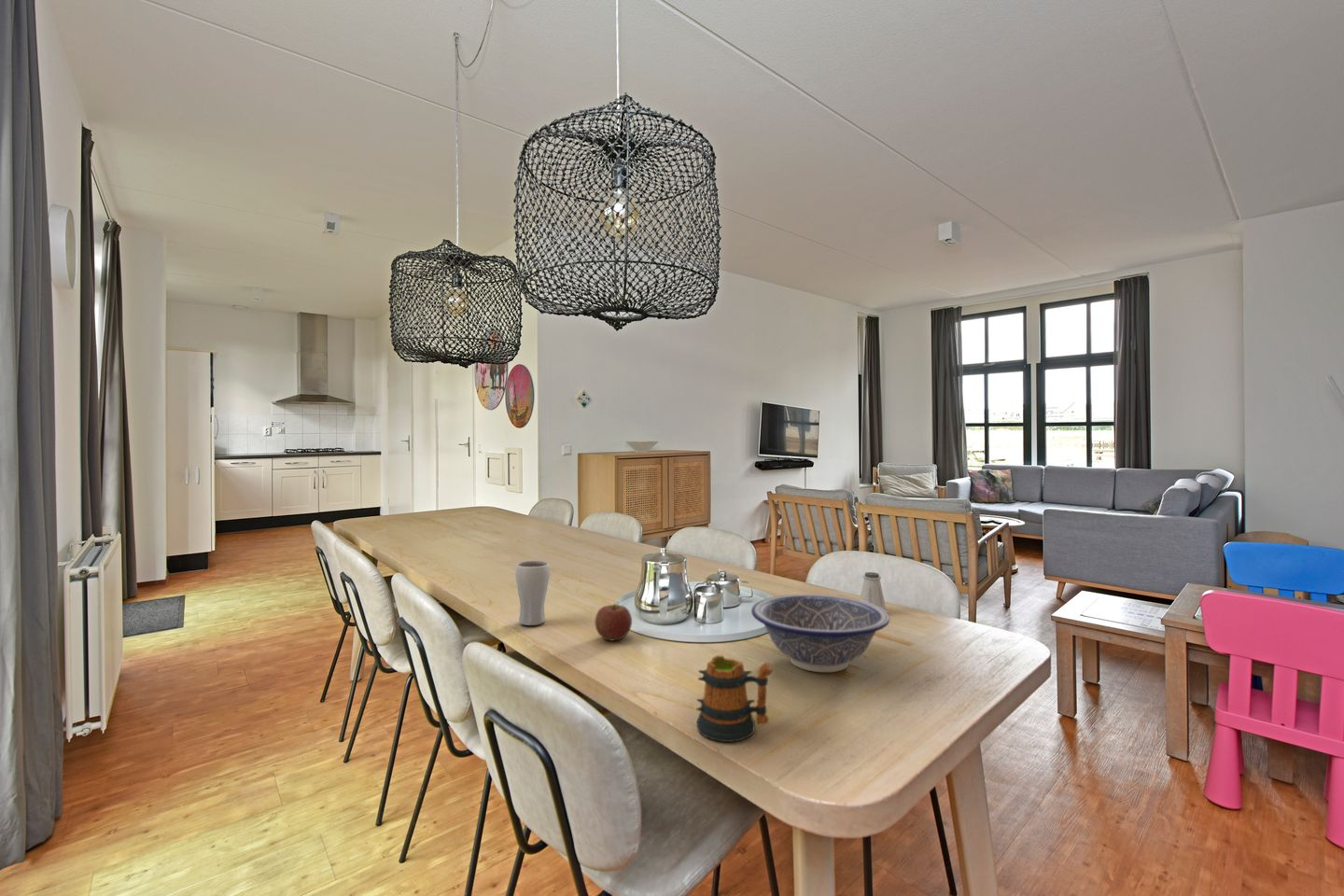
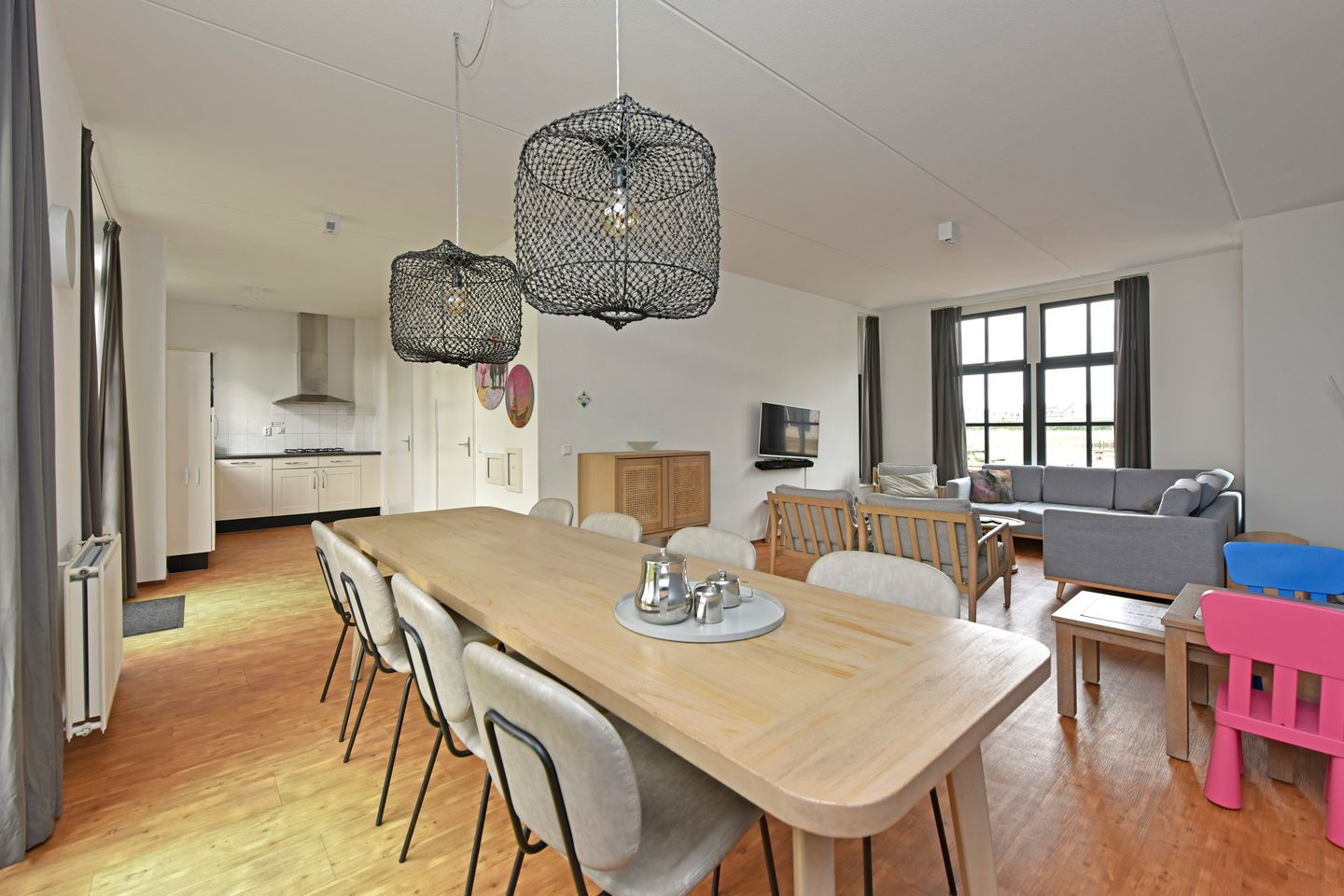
- apple [594,603,633,641]
- drinking glass [514,560,551,626]
- saltshaker [859,571,888,613]
- decorative bowl [750,594,890,673]
- mug [695,654,773,743]
